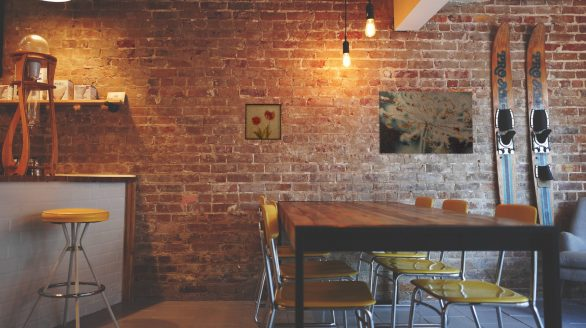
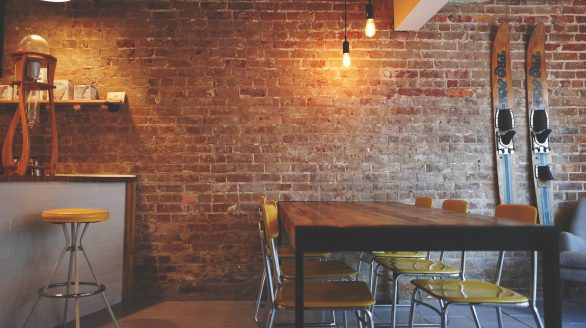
- wall art [244,103,282,141]
- wall art [378,90,474,155]
